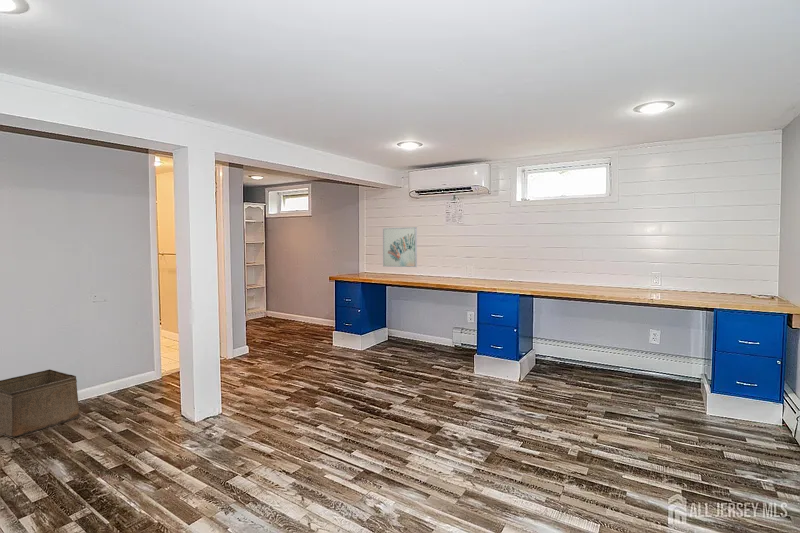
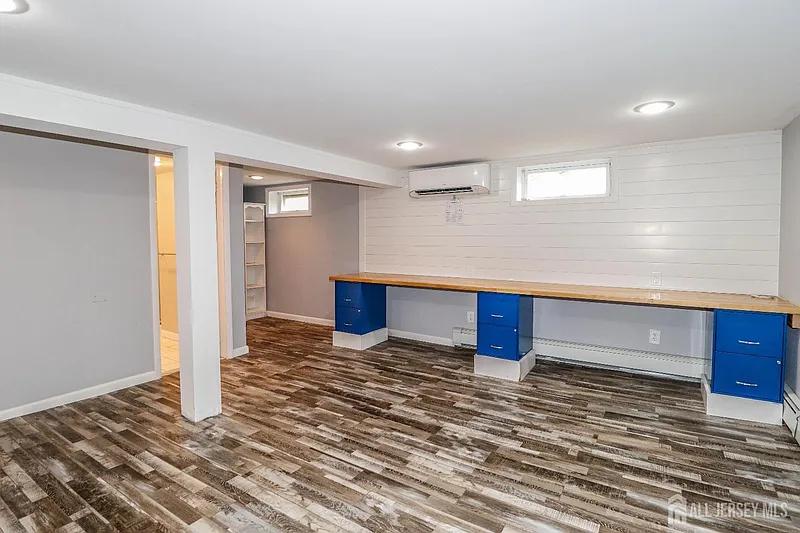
- storage bin [0,368,80,439]
- wall art [382,226,418,268]
